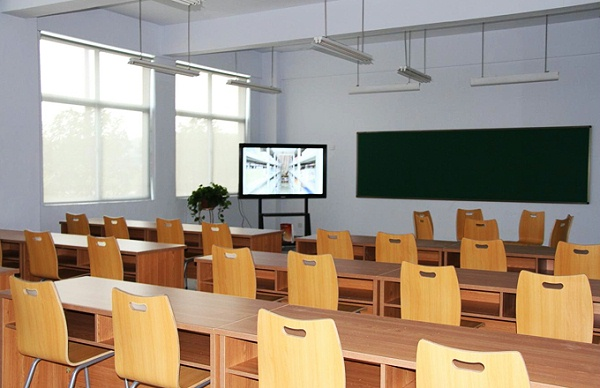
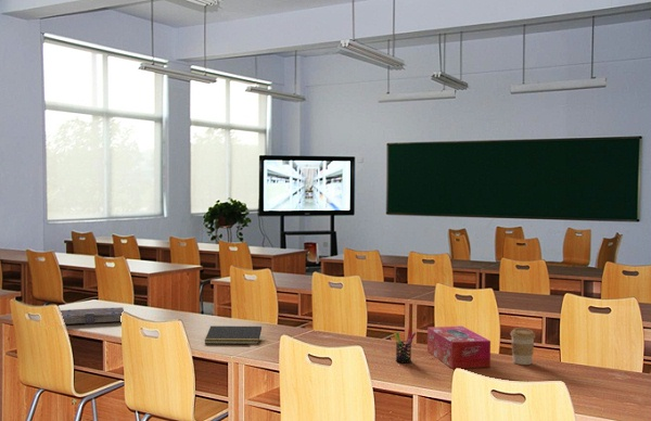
+ pen holder [393,328,417,363]
+ book [60,306,125,326]
+ coffee cup [510,327,536,366]
+ notepad [204,324,263,345]
+ tissue box [426,326,492,370]
